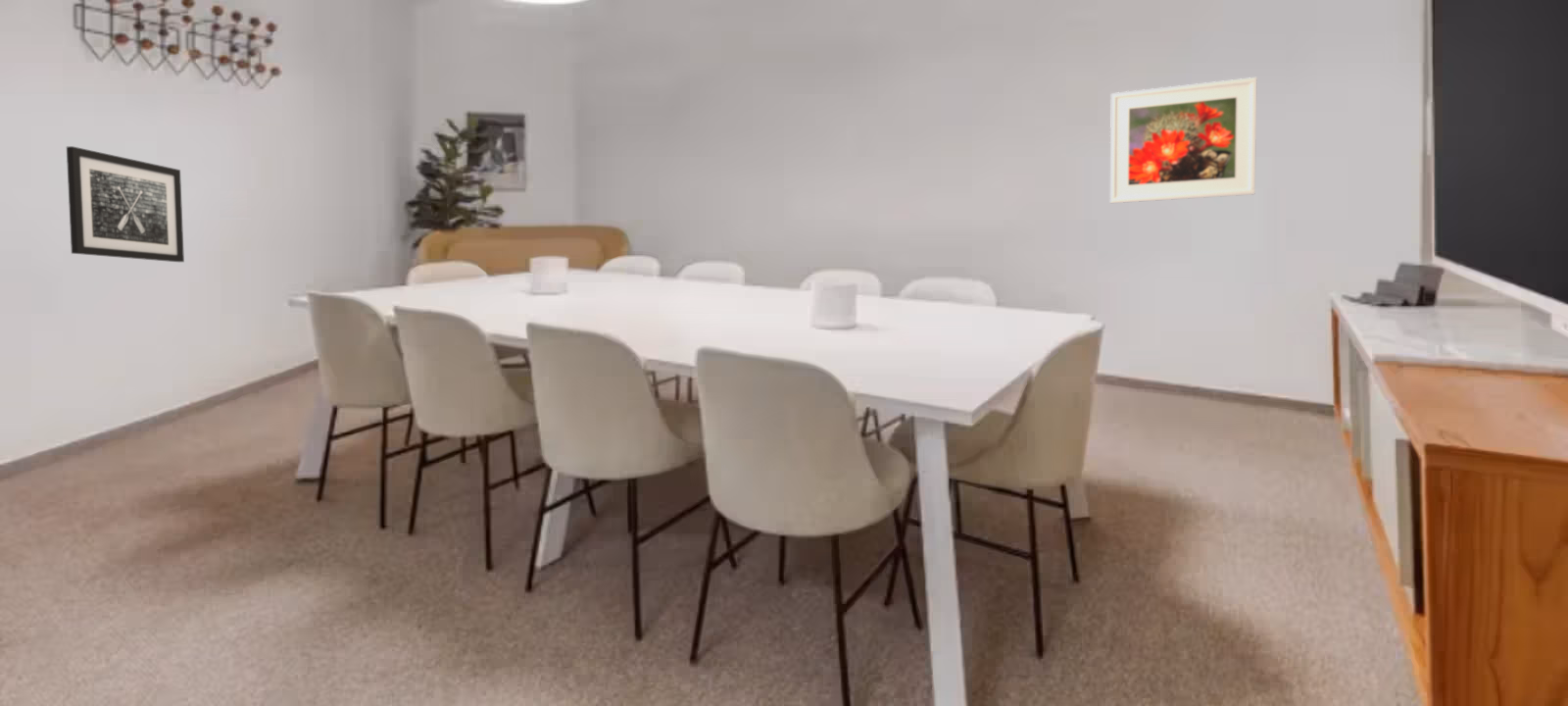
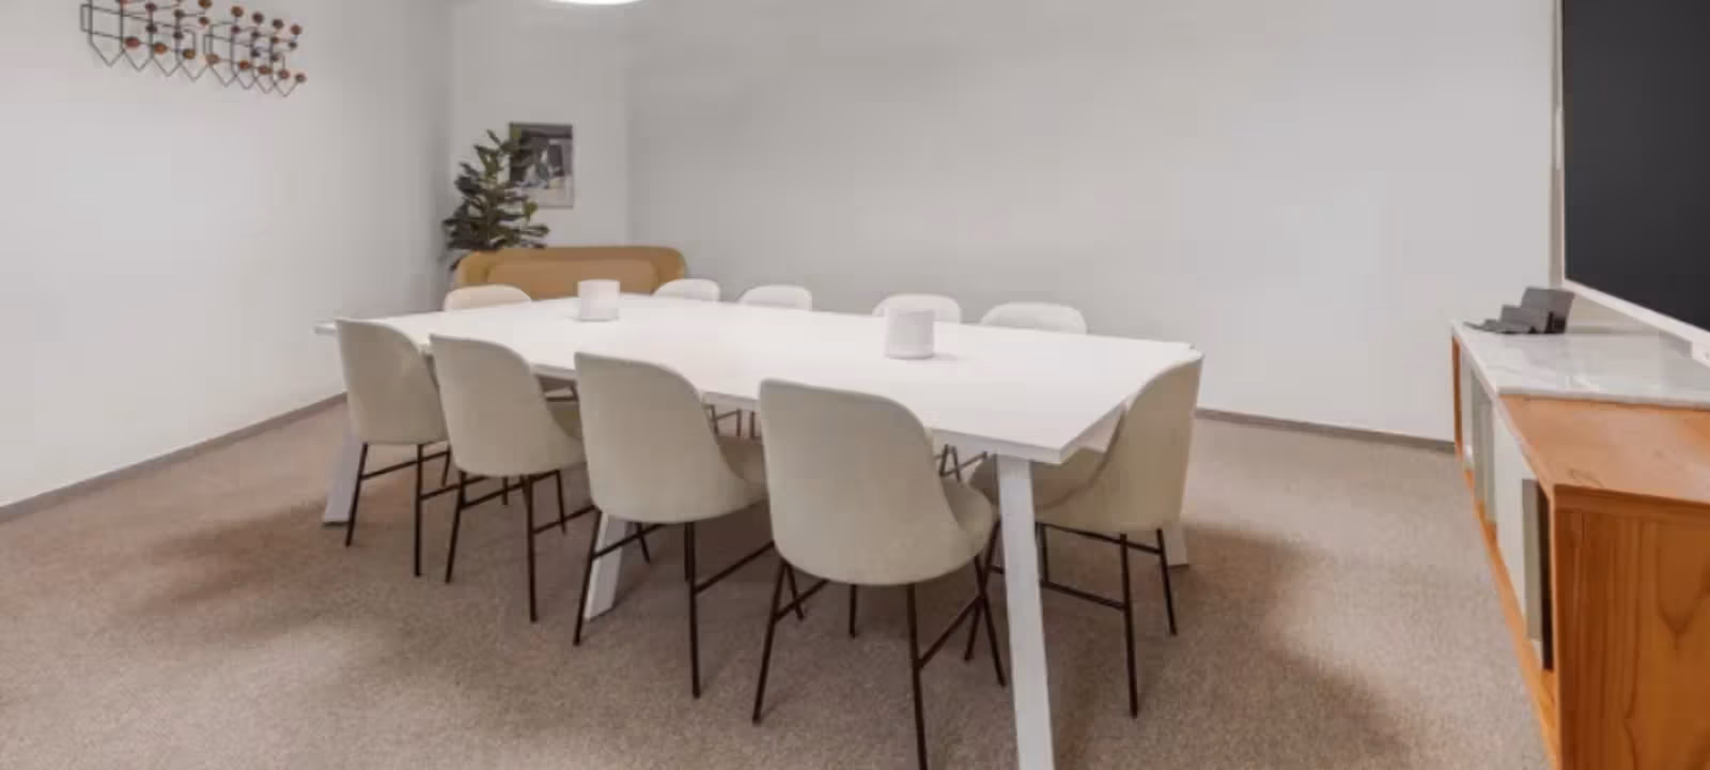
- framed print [1109,76,1258,204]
- wall art [66,145,185,263]
